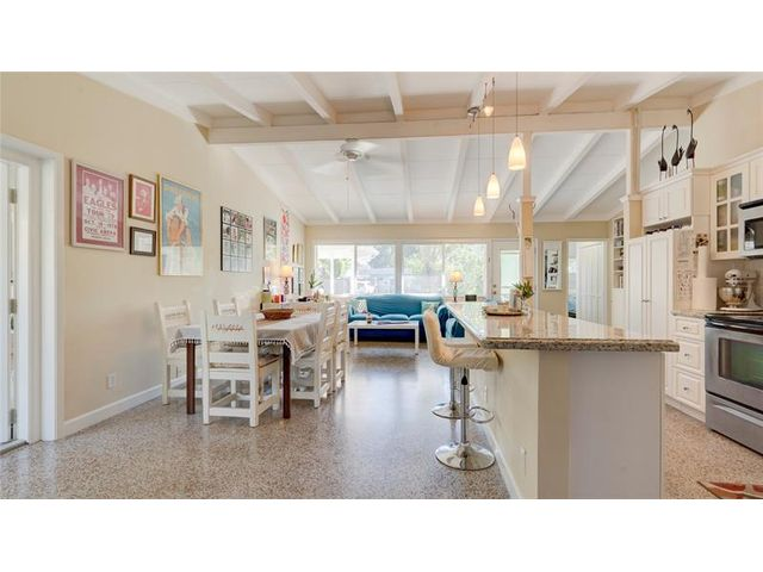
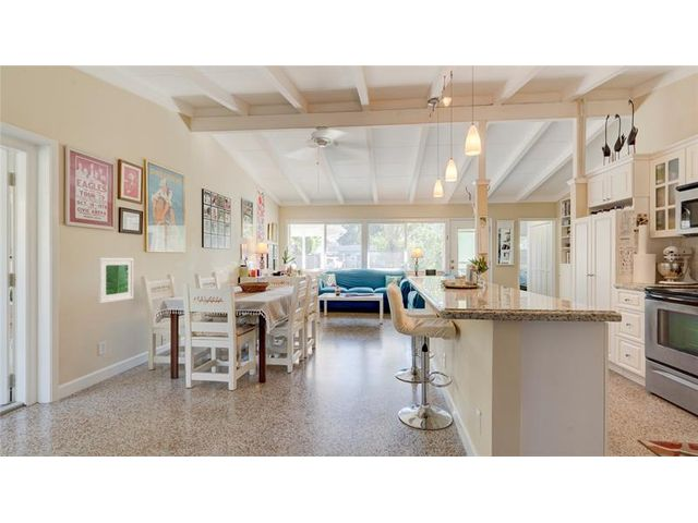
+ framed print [97,257,134,304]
